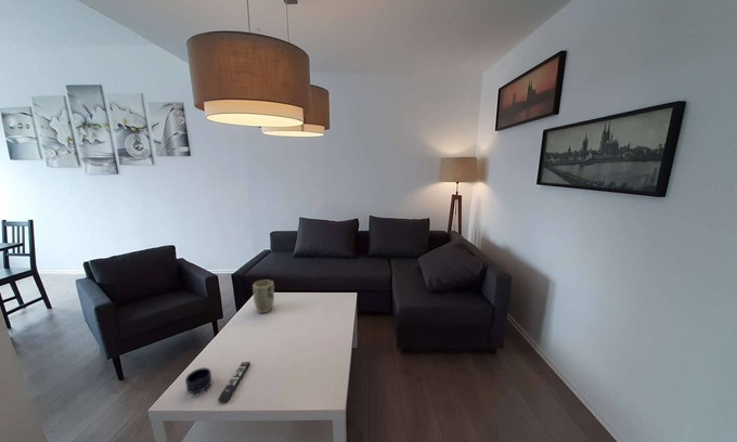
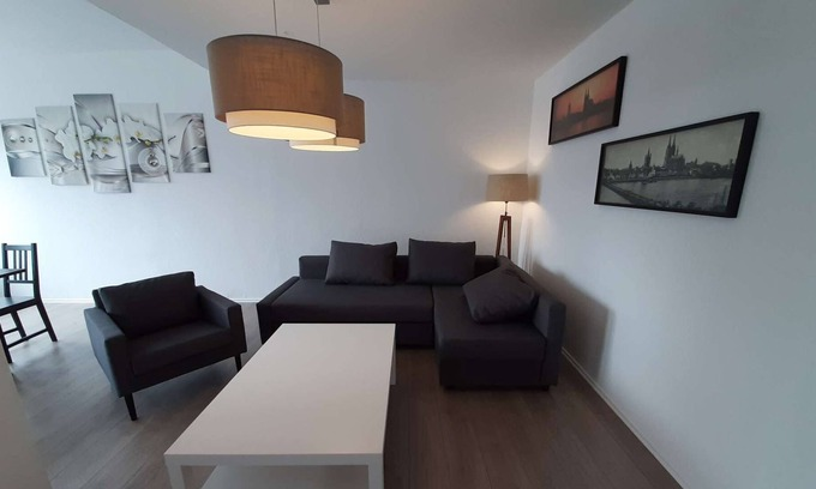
- plant pot [251,280,275,314]
- mug [184,366,212,396]
- remote control [217,361,251,403]
